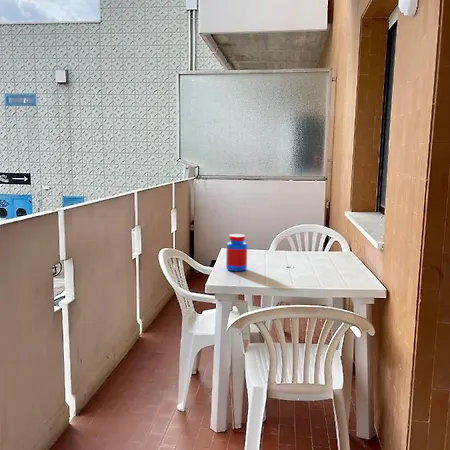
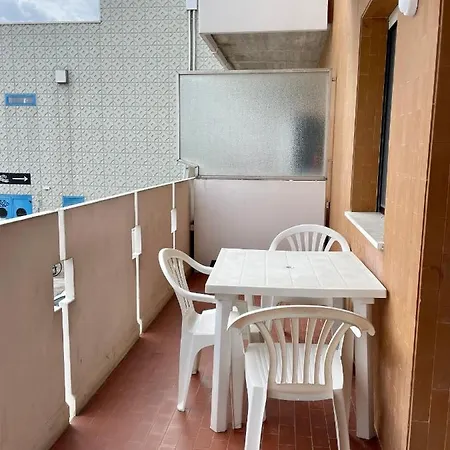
- jar [225,233,248,272]
